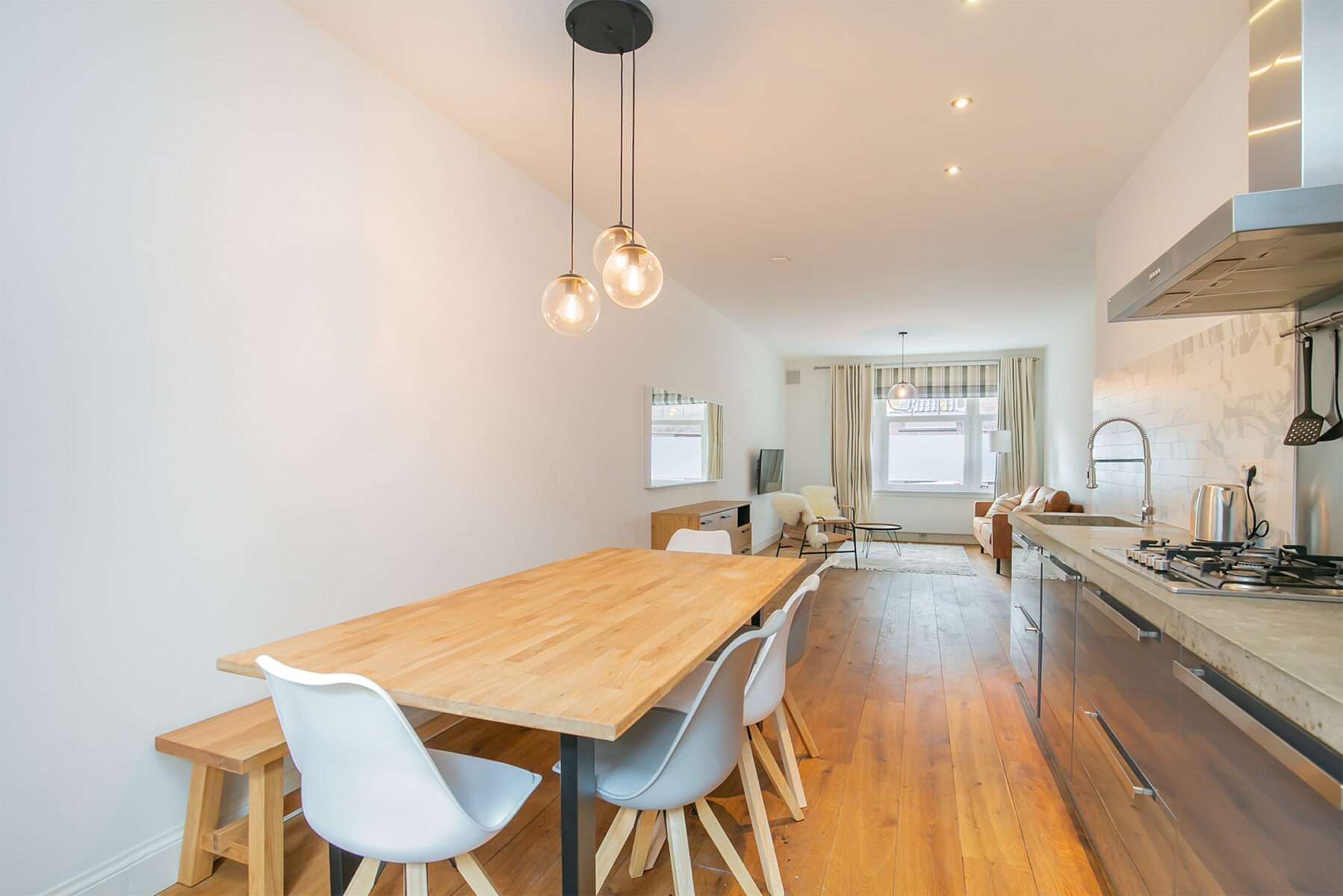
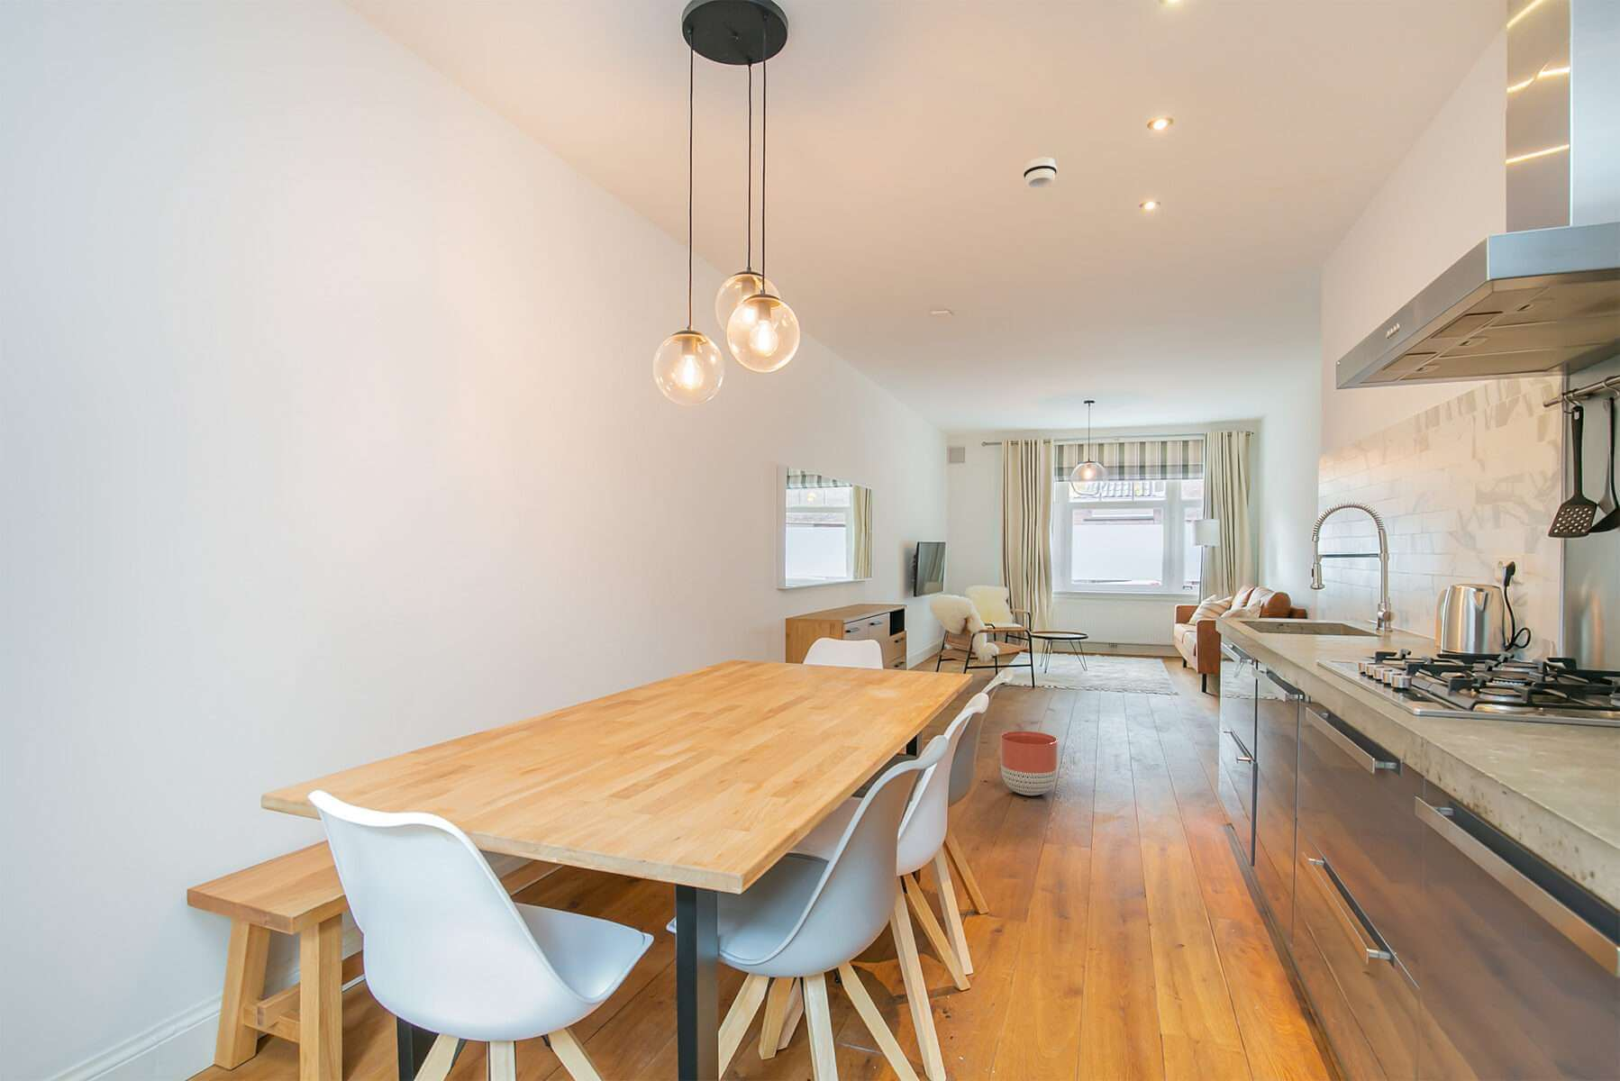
+ planter [1000,731,1059,796]
+ smoke detector [1023,157,1058,188]
